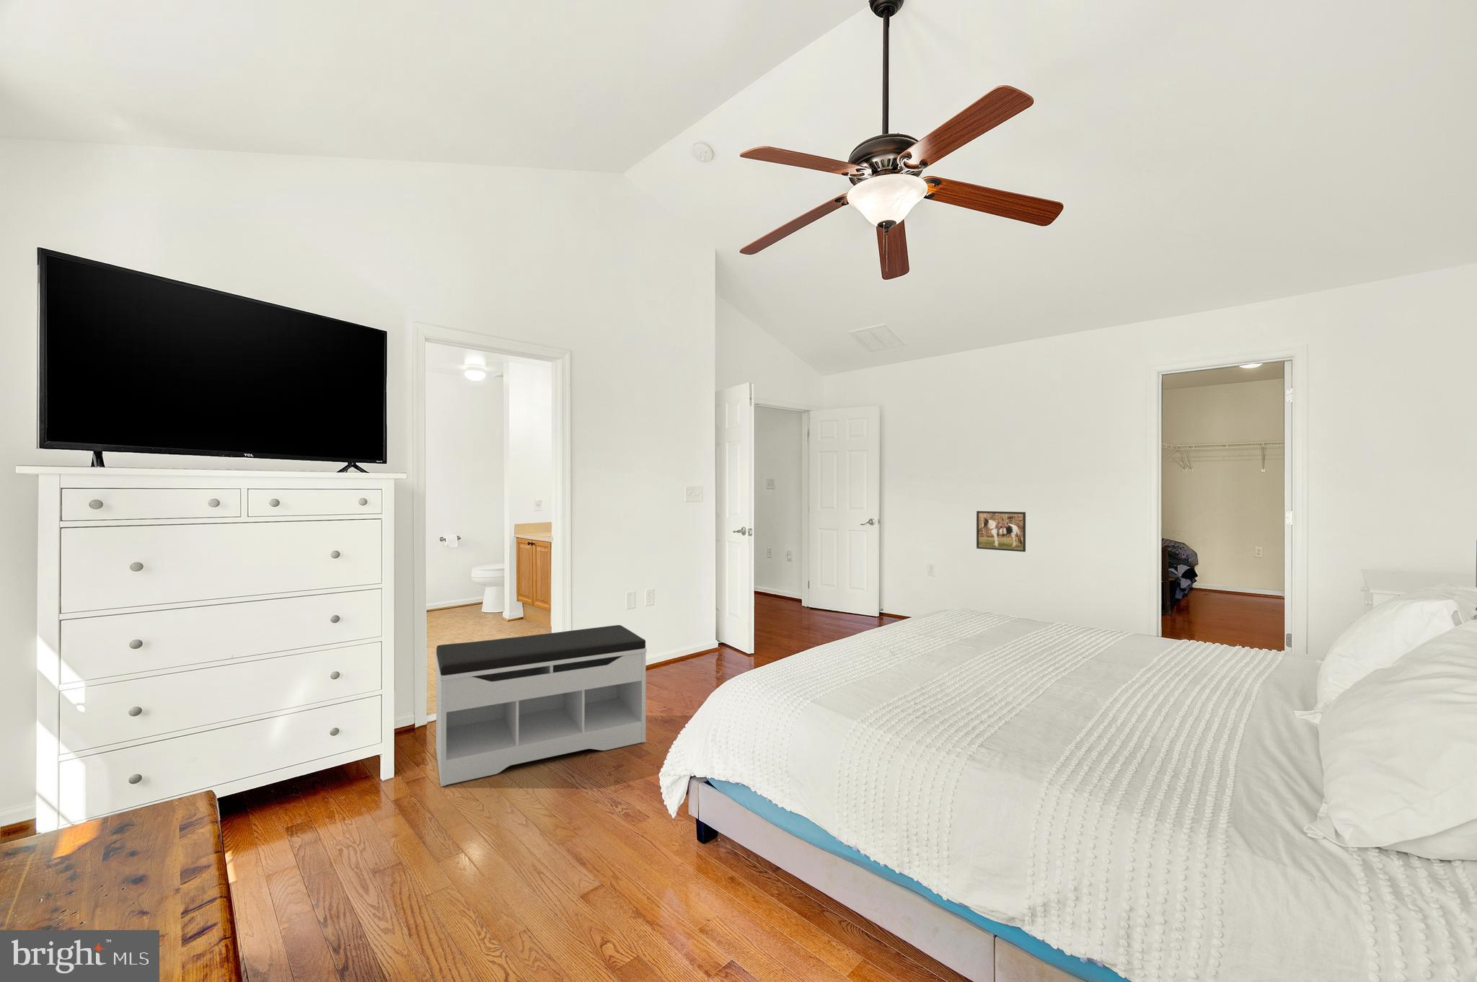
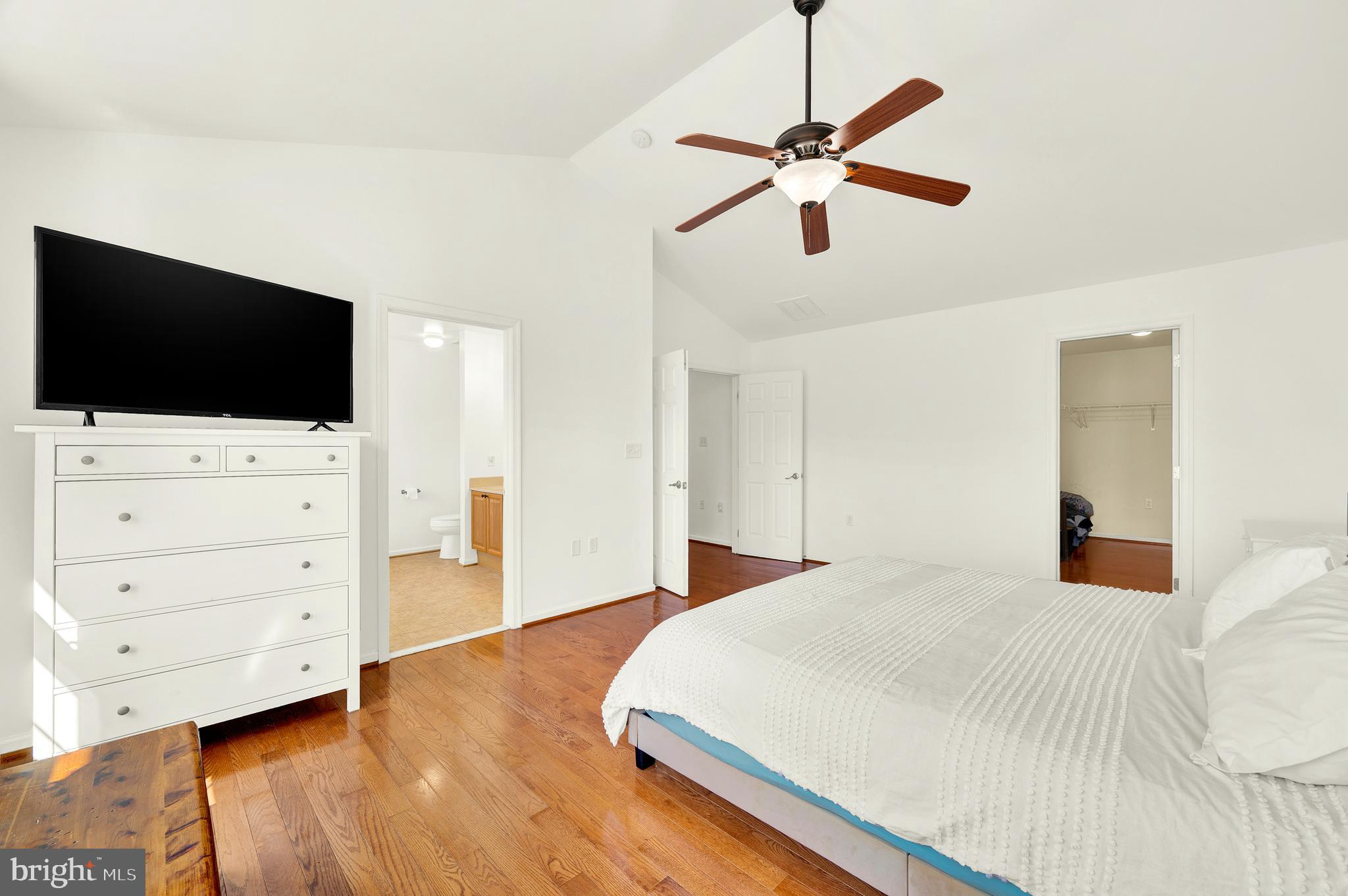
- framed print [976,511,1027,552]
- bench [435,625,648,787]
